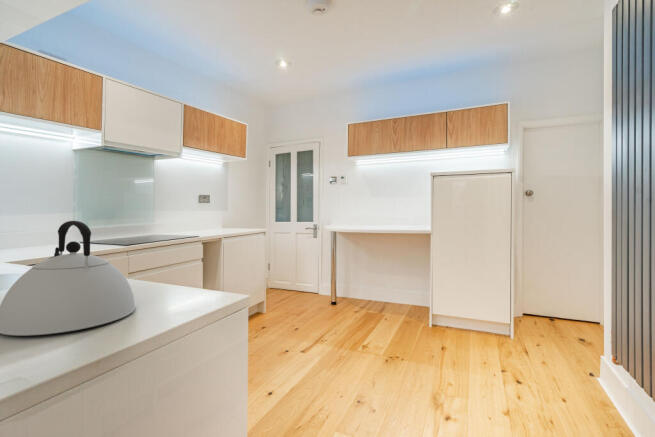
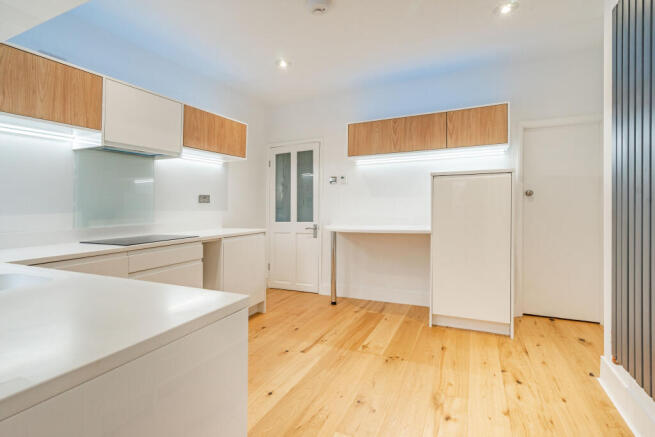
- kettle [0,220,136,337]
